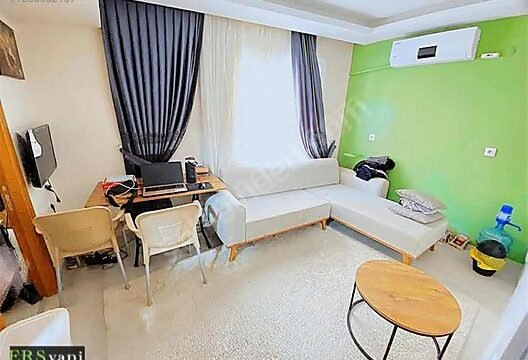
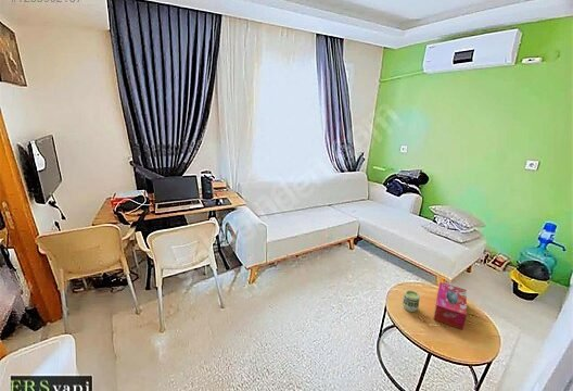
+ cup [402,289,421,313]
+ tissue box [433,281,468,330]
